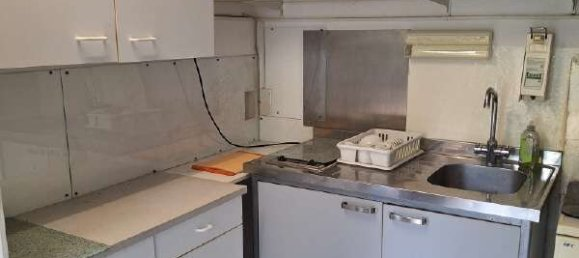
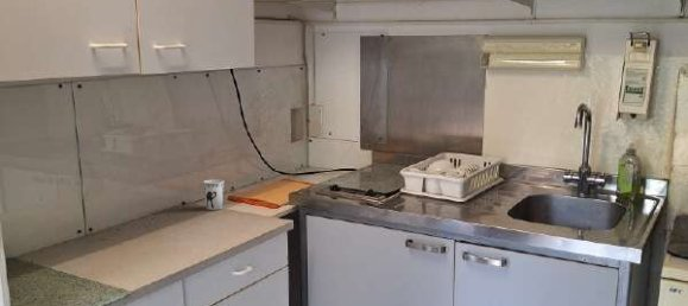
+ cup [202,178,225,211]
